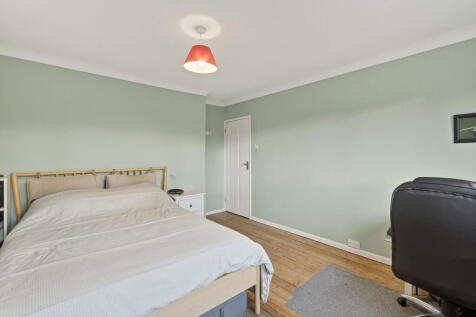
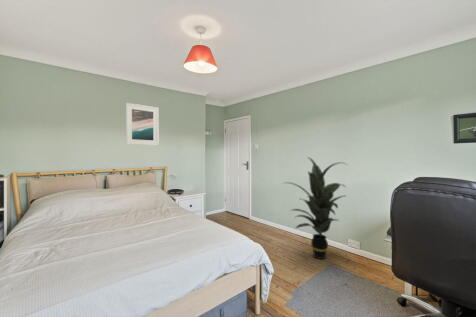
+ indoor plant [281,156,347,260]
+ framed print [125,102,159,147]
